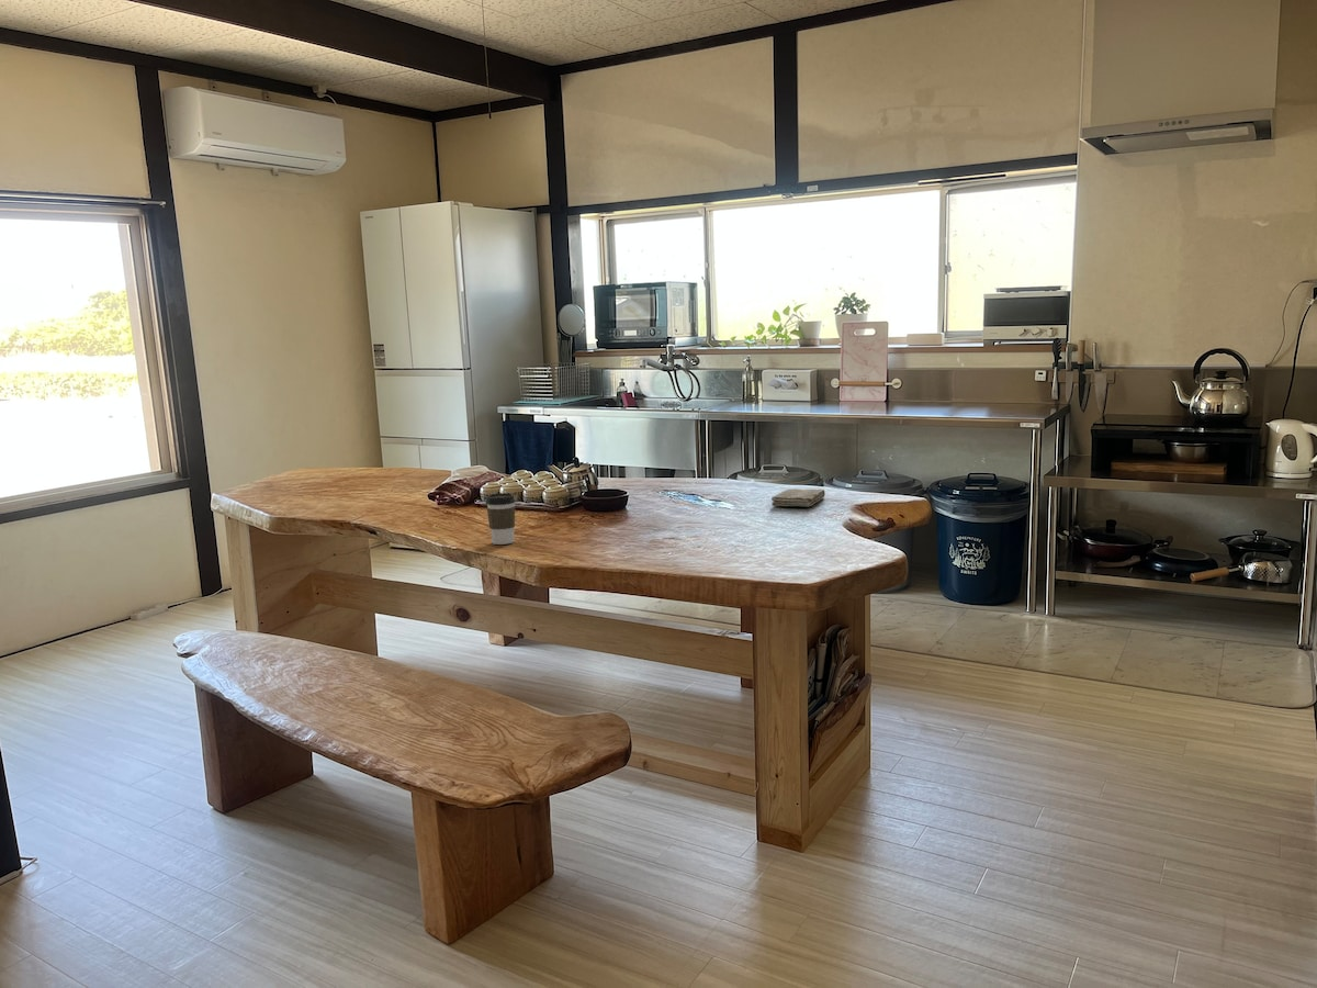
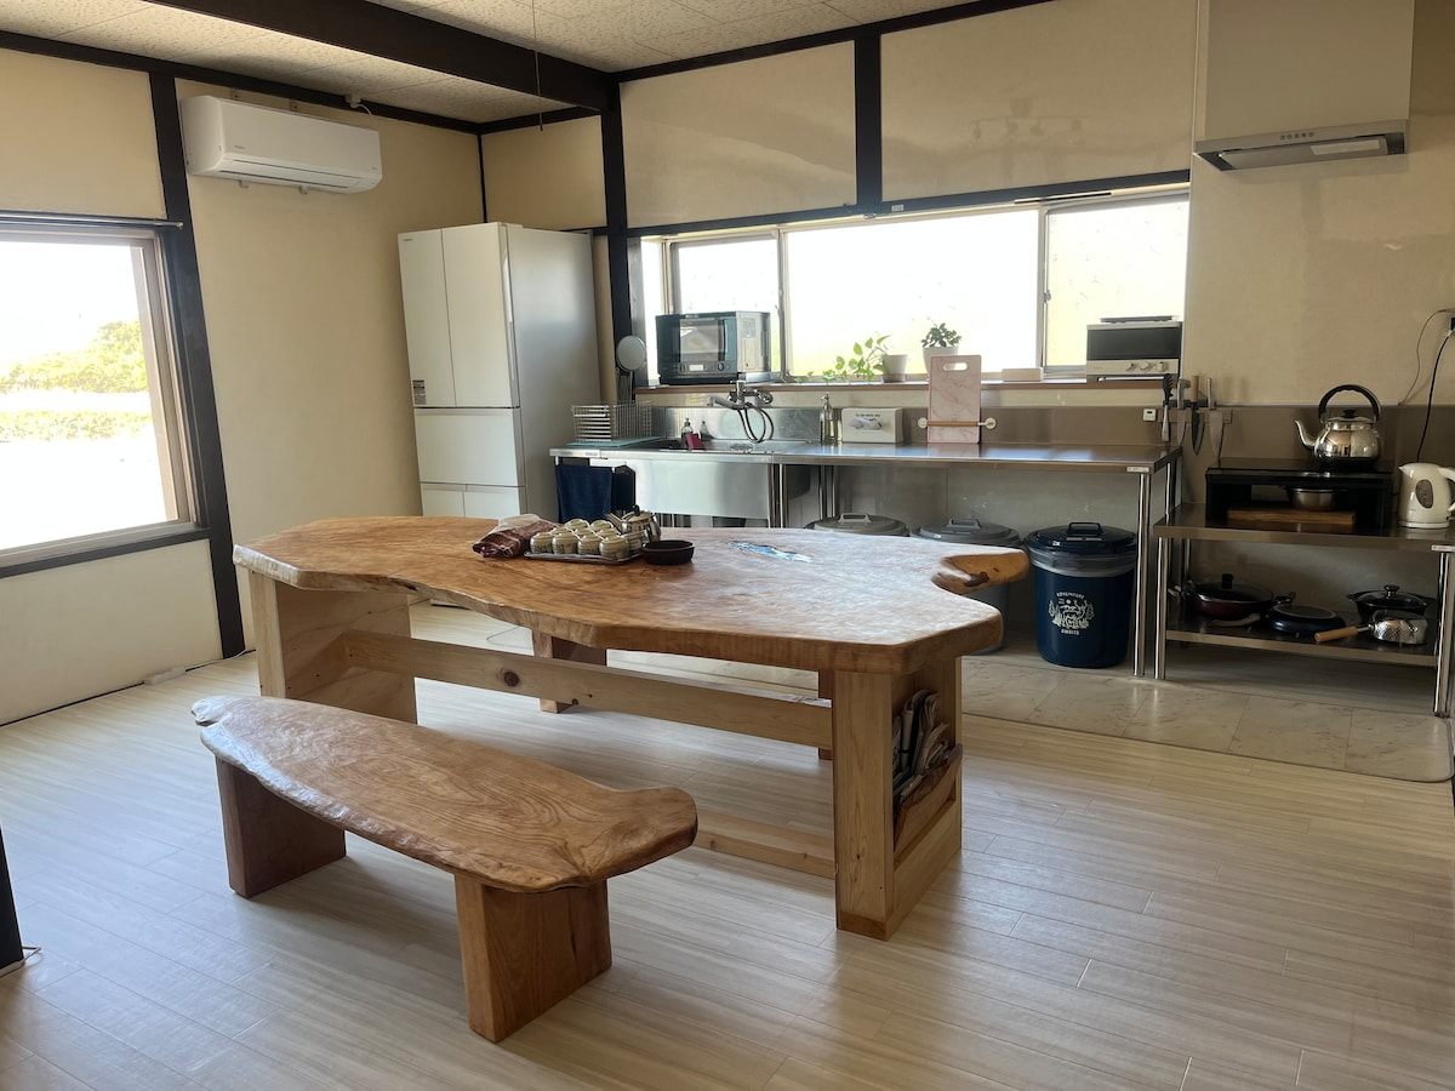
- coffee cup [485,493,517,546]
- washcloth [770,489,826,508]
